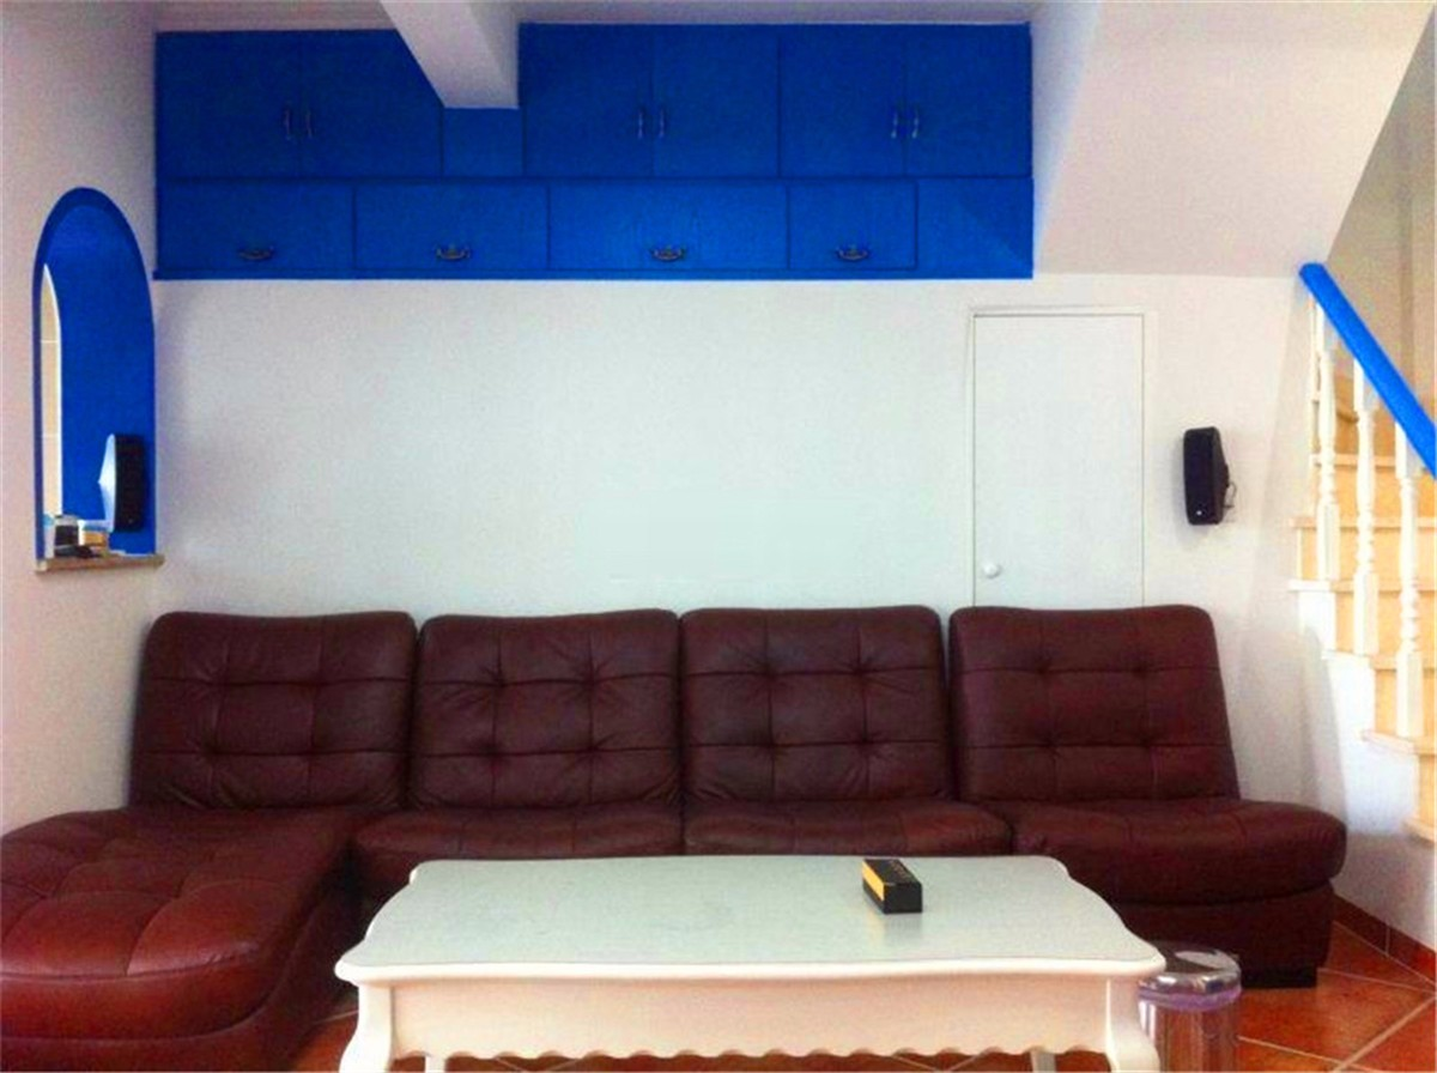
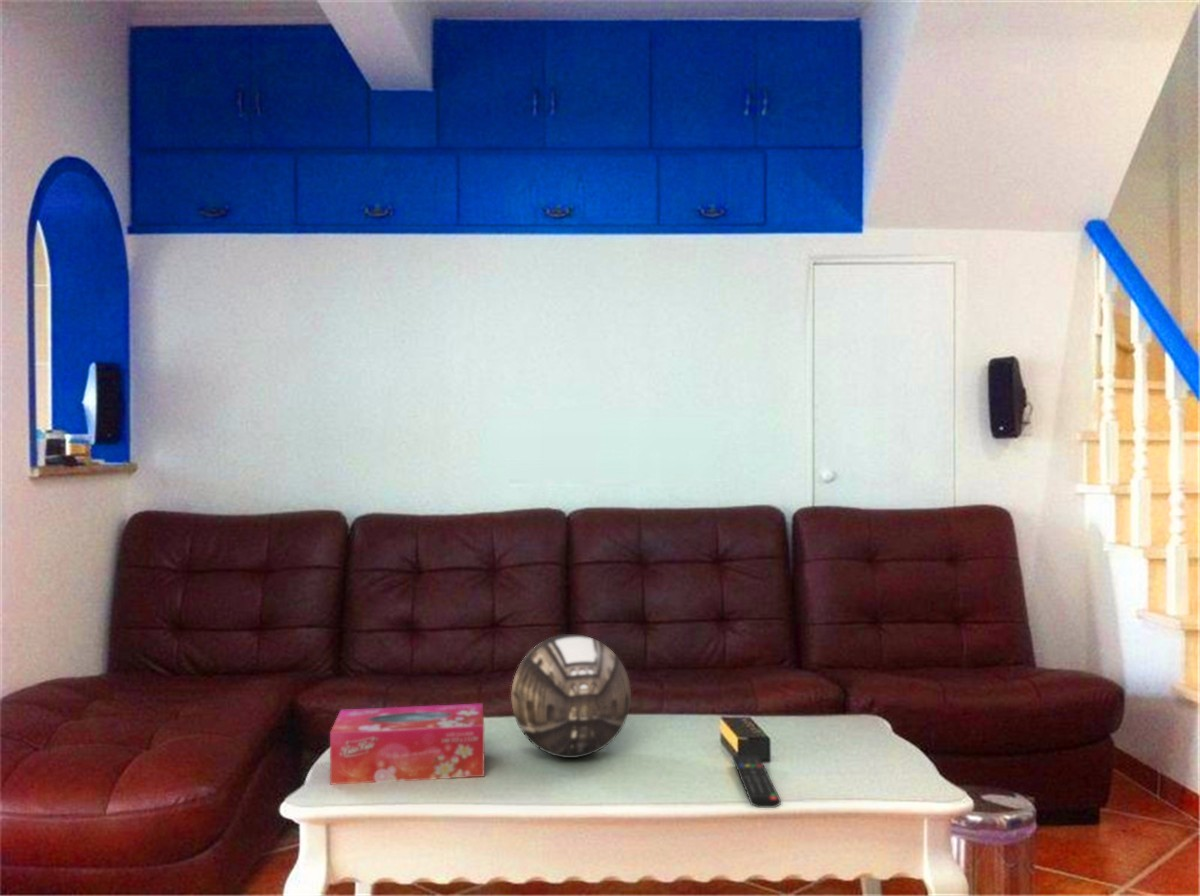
+ decorative bowl [510,633,632,759]
+ tissue box [329,702,485,785]
+ remote control [732,755,782,809]
